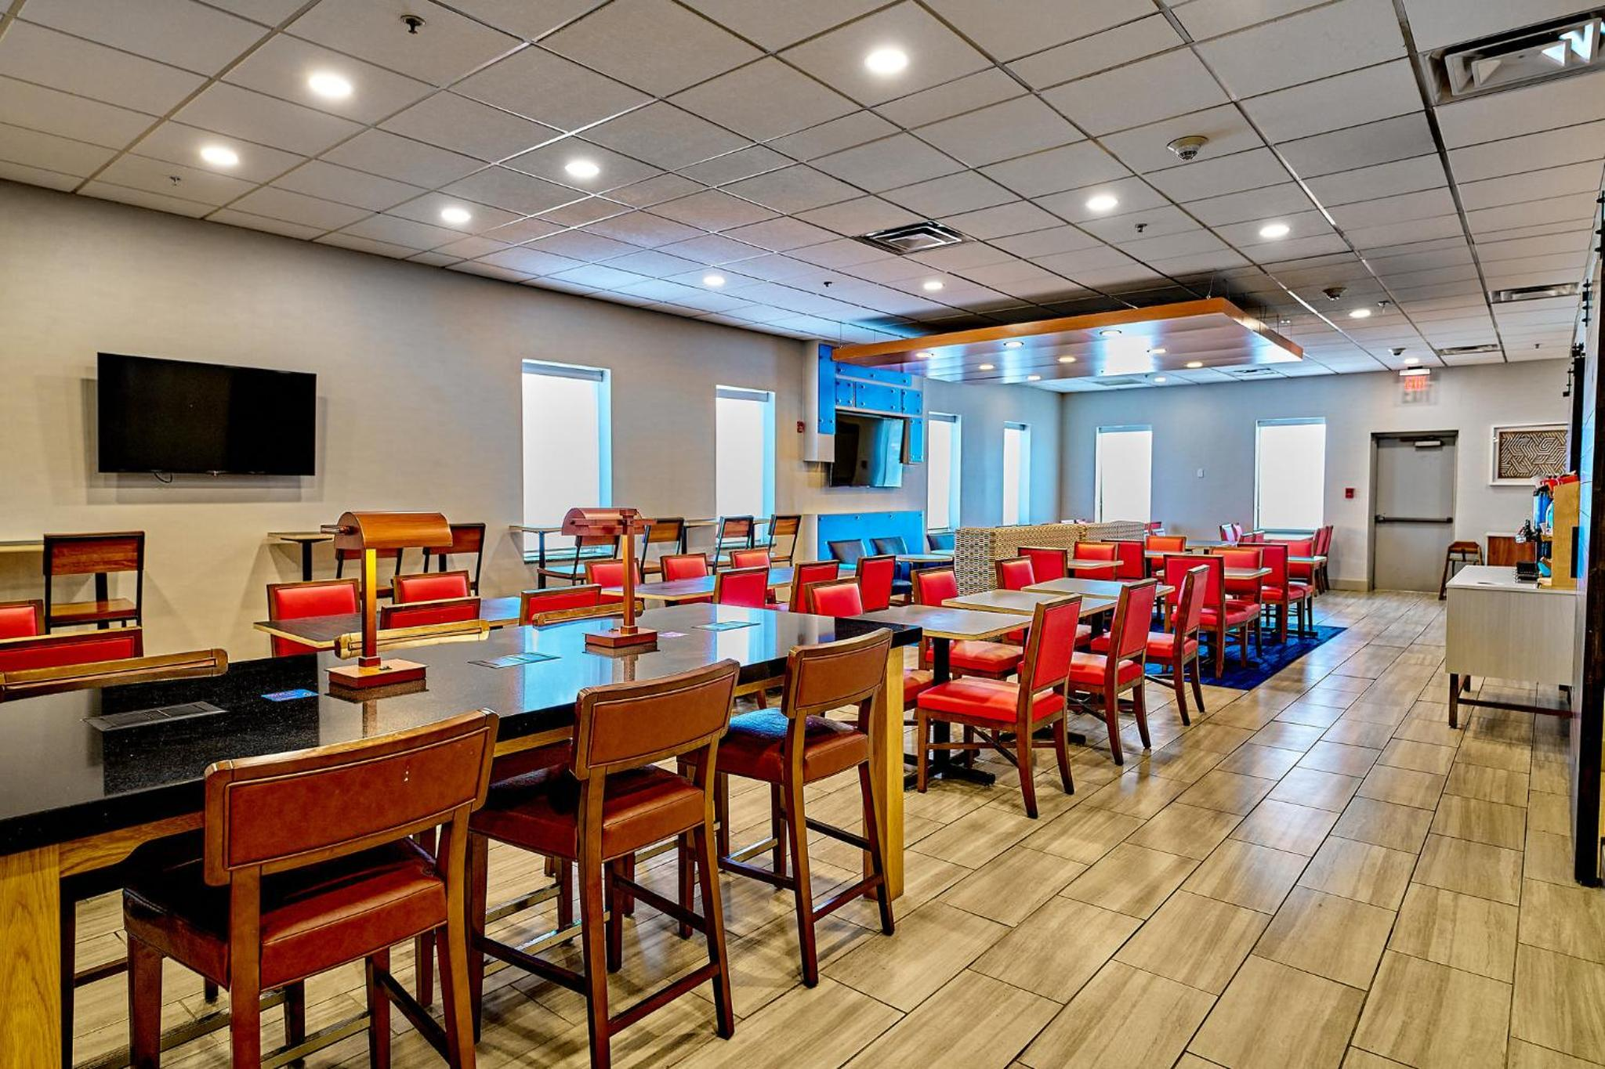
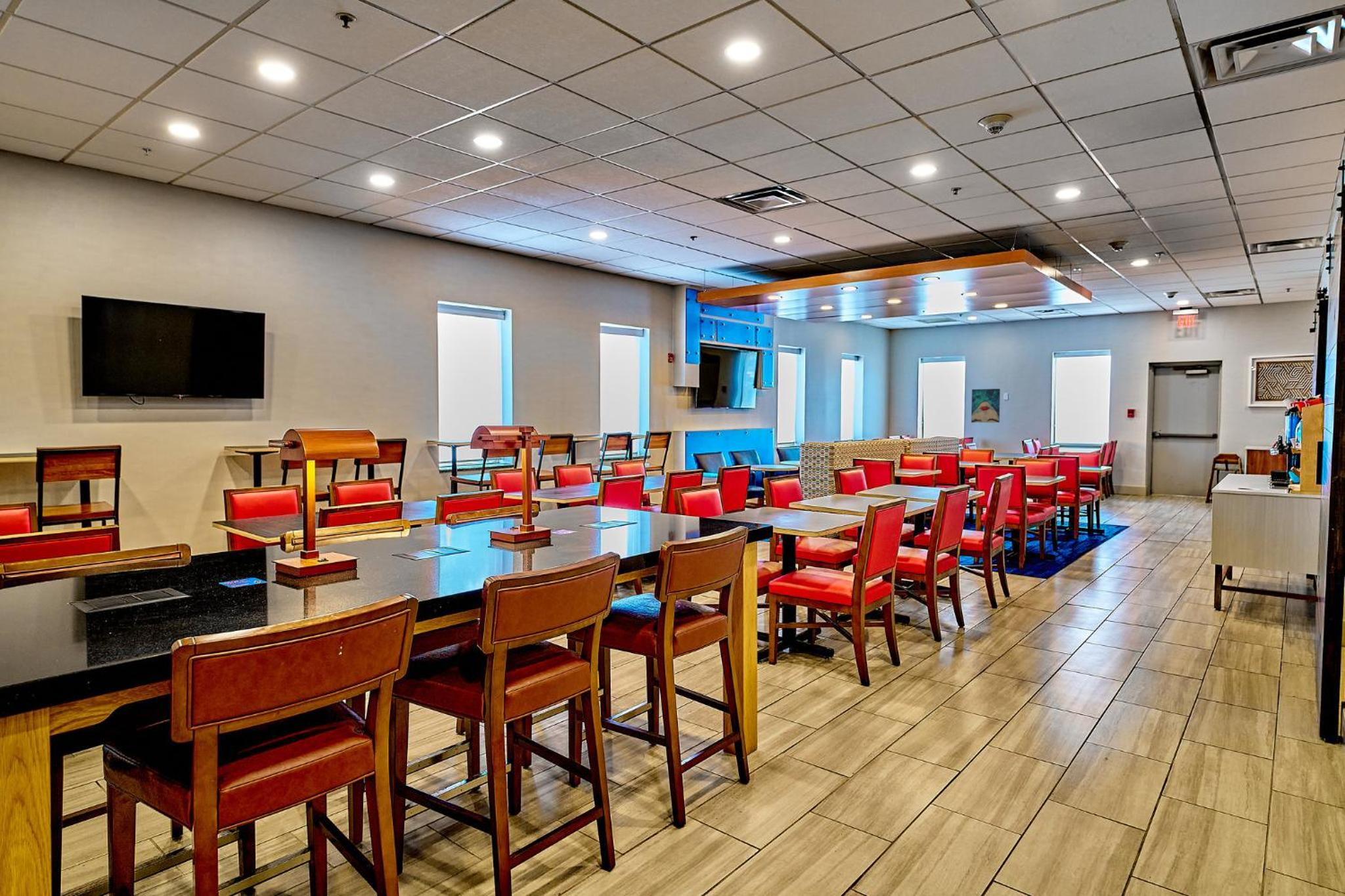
+ wall art [971,388,1001,423]
